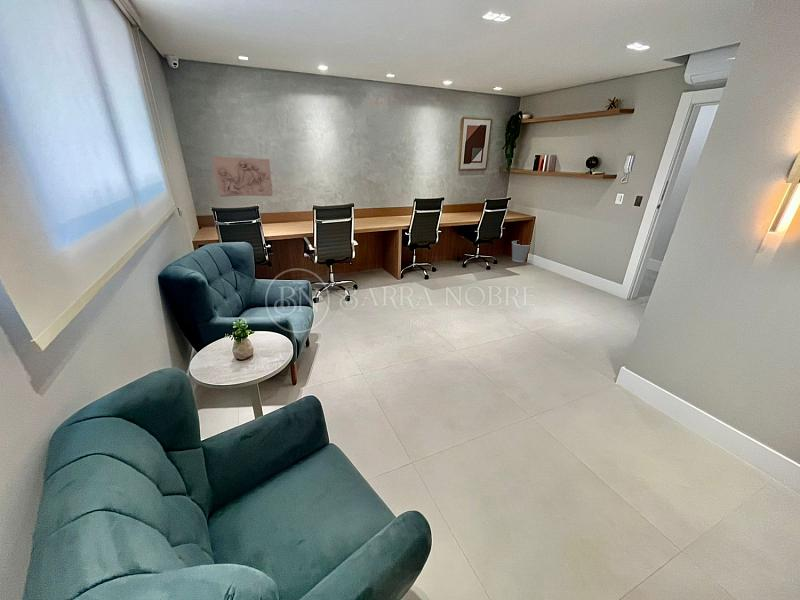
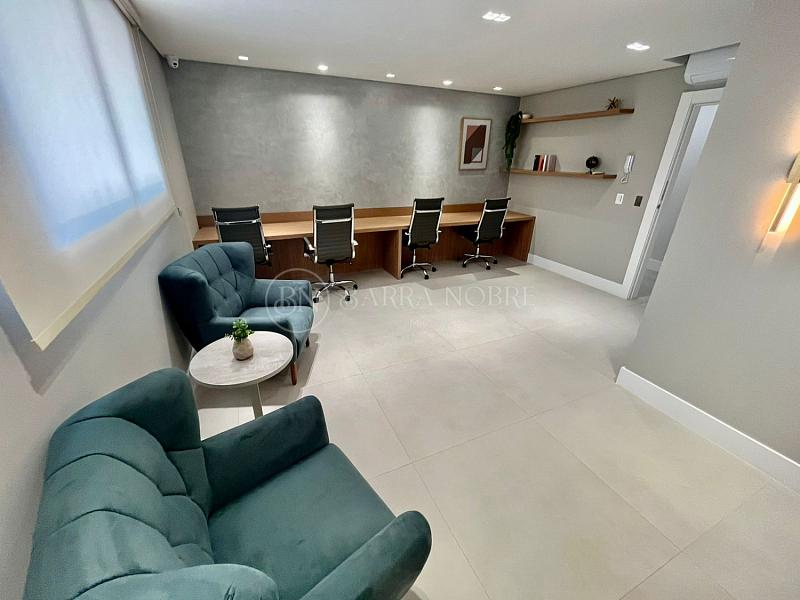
- wastebasket [511,240,532,263]
- relief panel [211,156,274,198]
